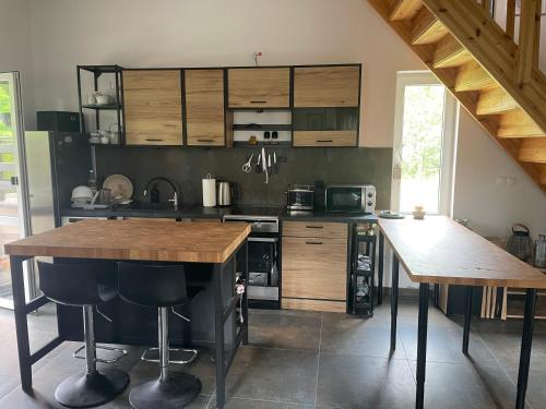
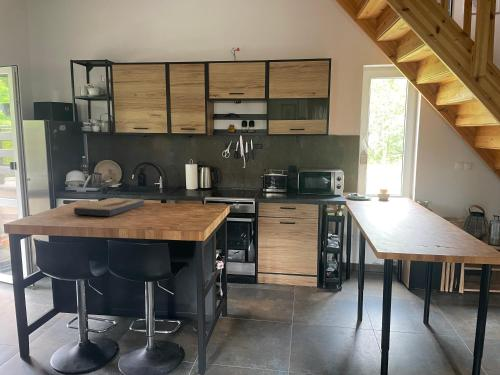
+ fish fossil [73,197,145,217]
